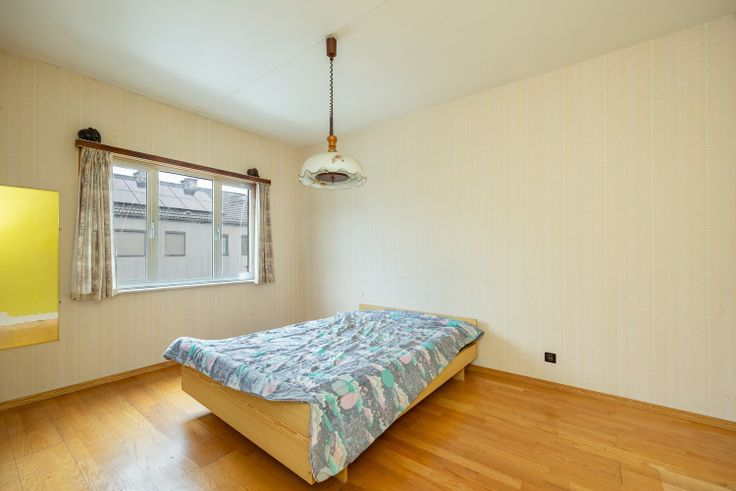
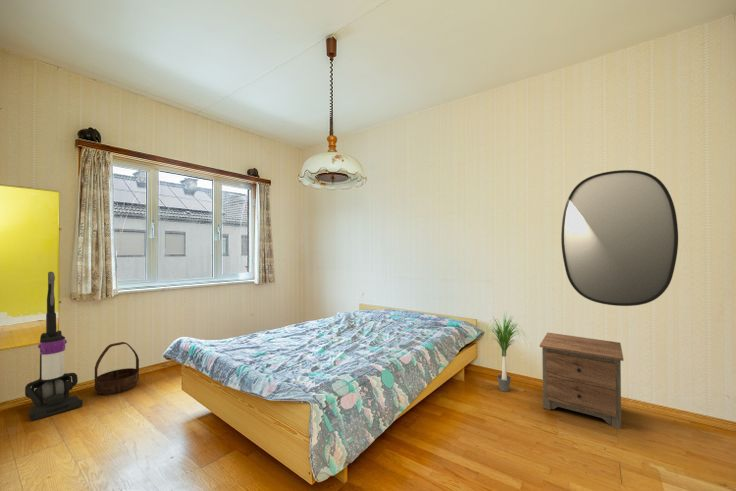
+ potted plant [478,311,532,393]
+ home mirror [560,169,679,307]
+ vacuum cleaner [24,271,84,422]
+ nightstand [539,332,624,430]
+ basket [94,341,140,396]
